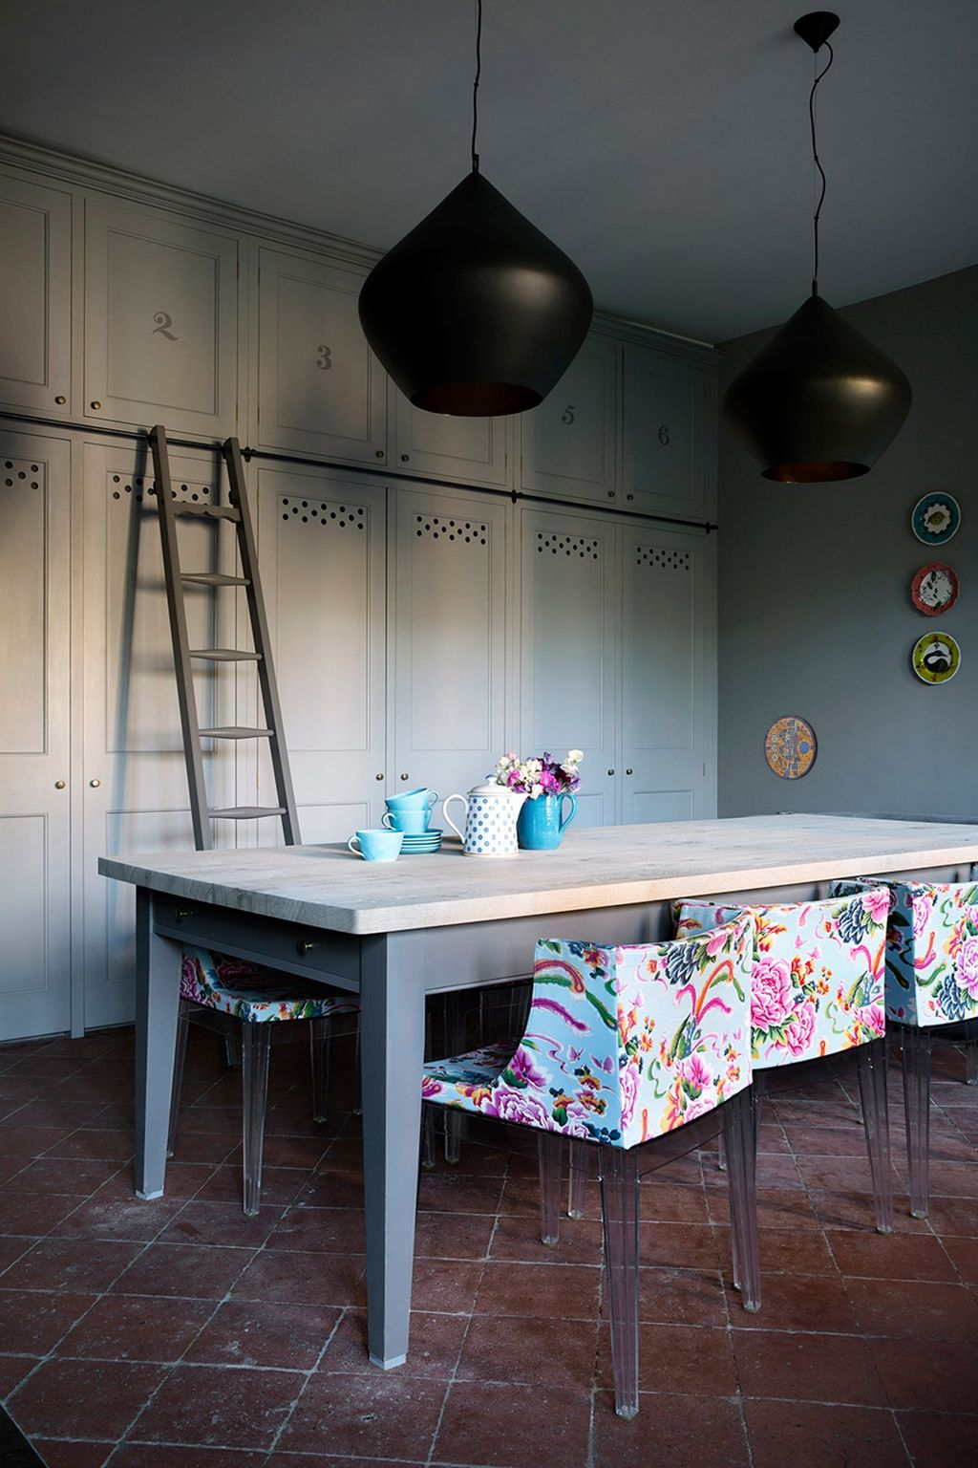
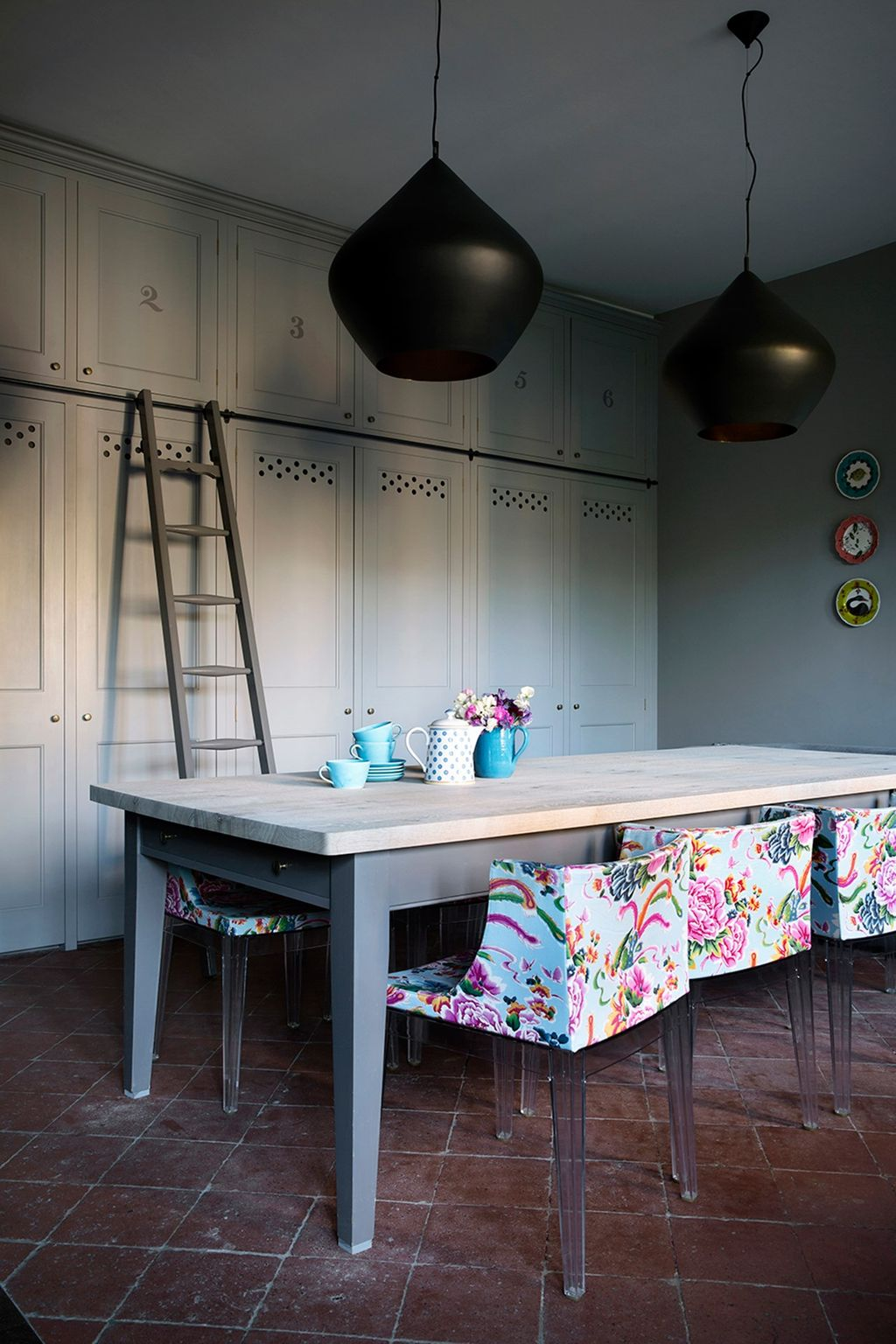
- manhole cover [763,714,819,781]
